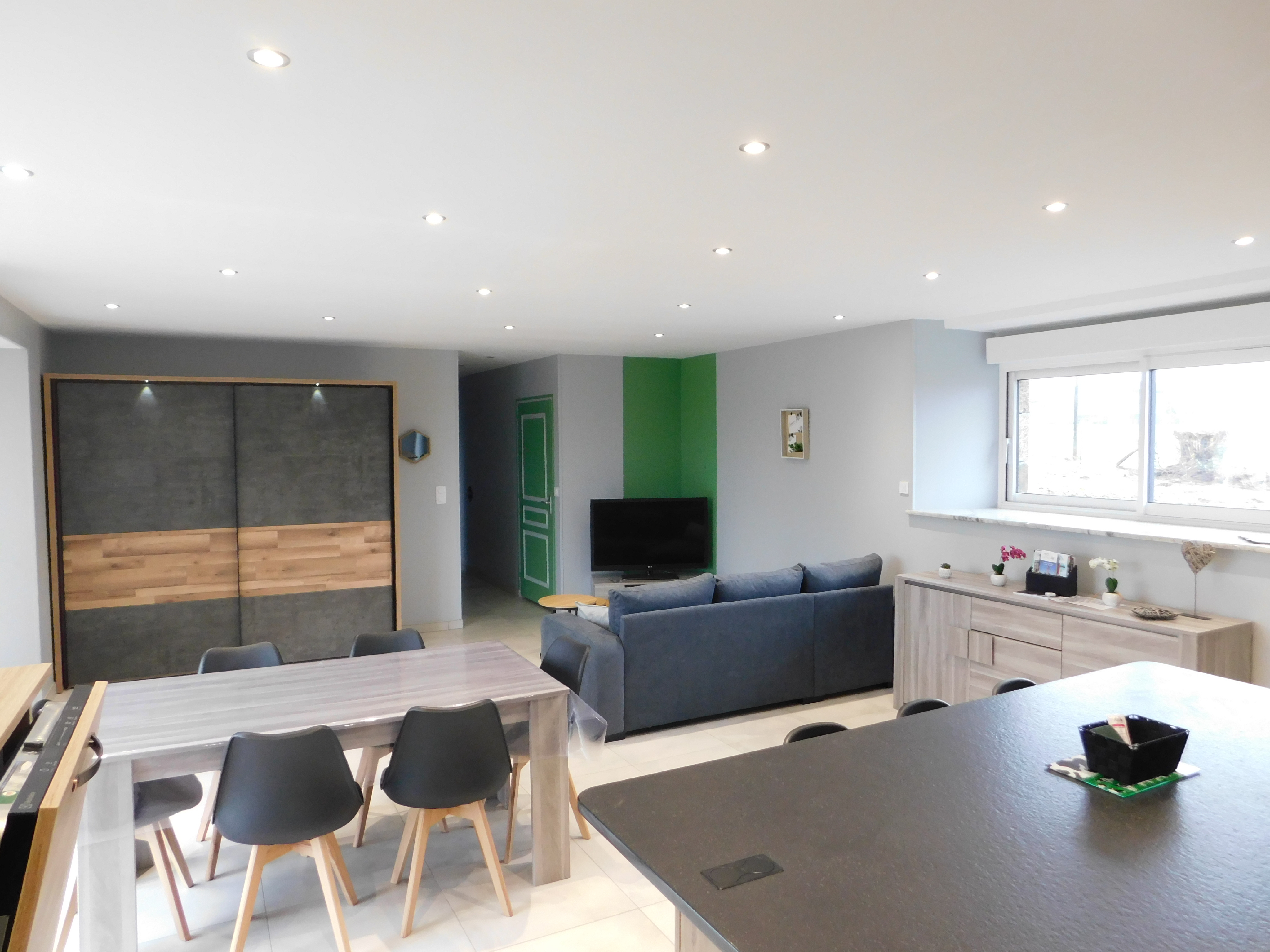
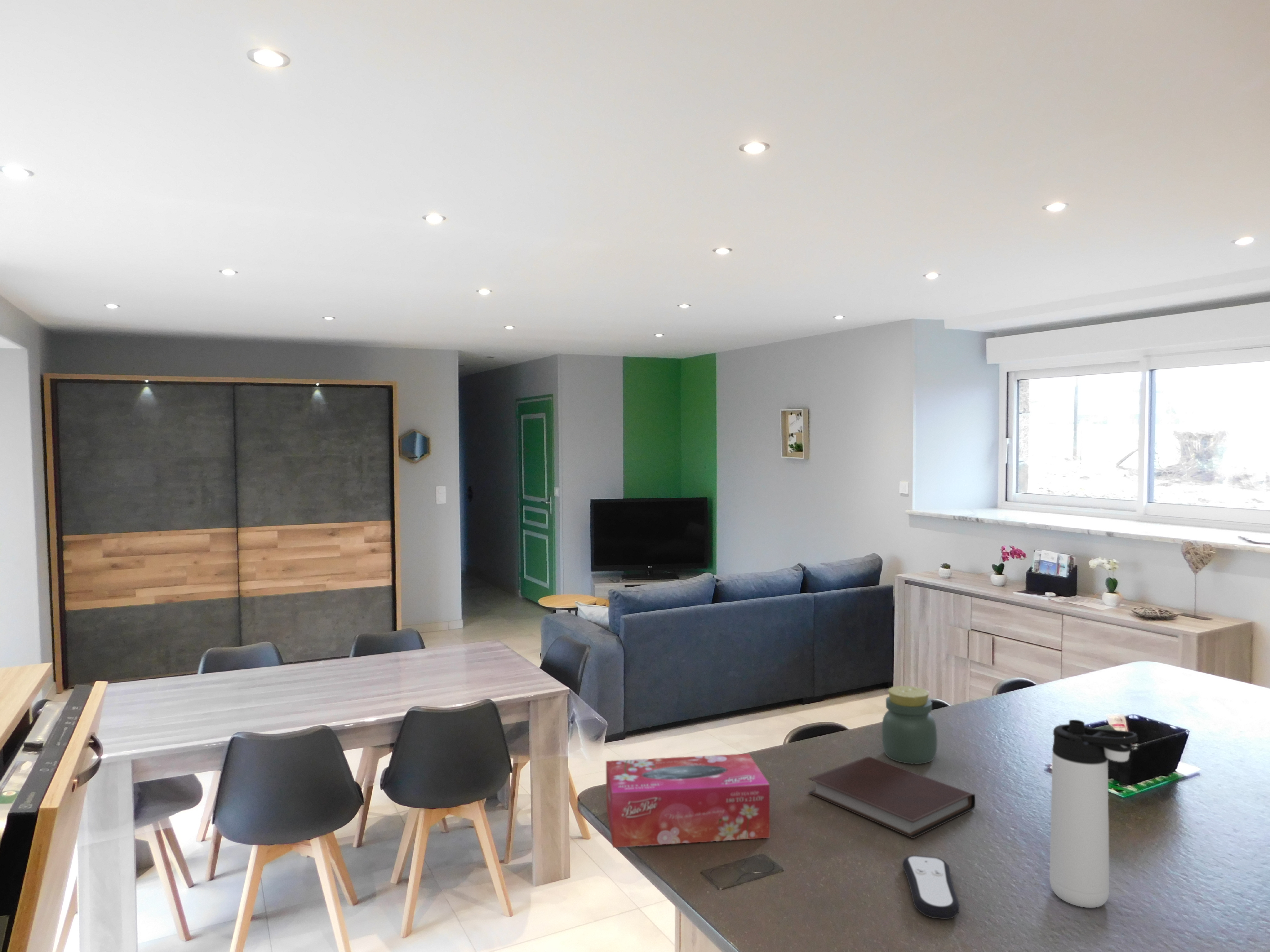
+ thermos bottle [1049,719,1138,908]
+ notebook [808,756,976,839]
+ tissue box [606,753,770,848]
+ jar [882,685,937,764]
+ remote control [902,855,960,919]
